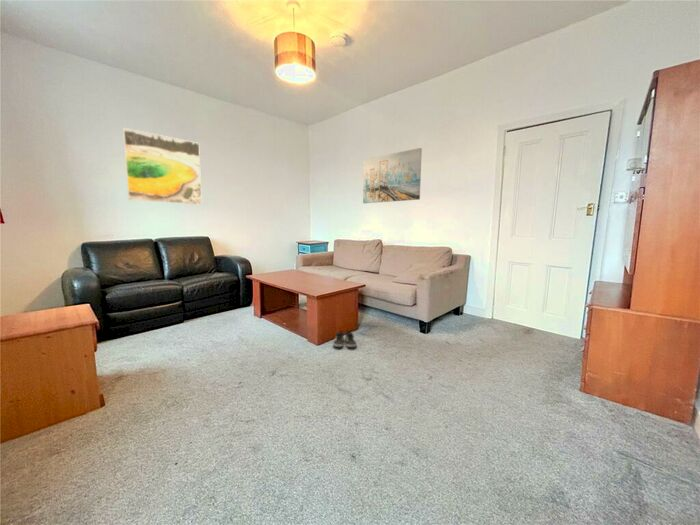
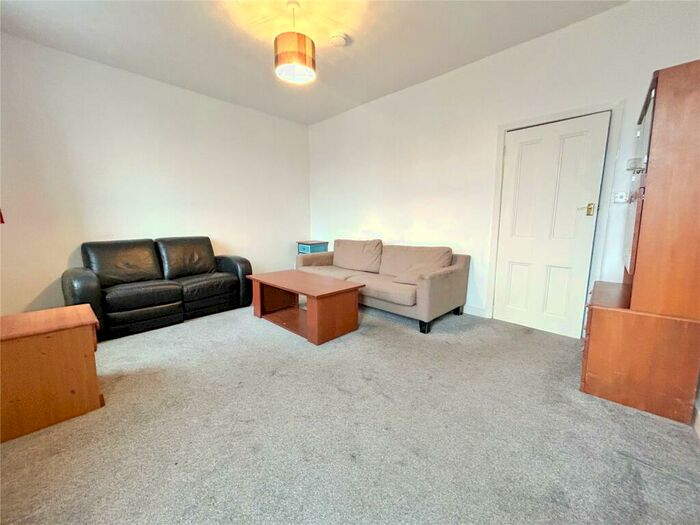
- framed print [122,127,203,205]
- shoe [332,329,358,348]
- wall art [362,147,423,204]
